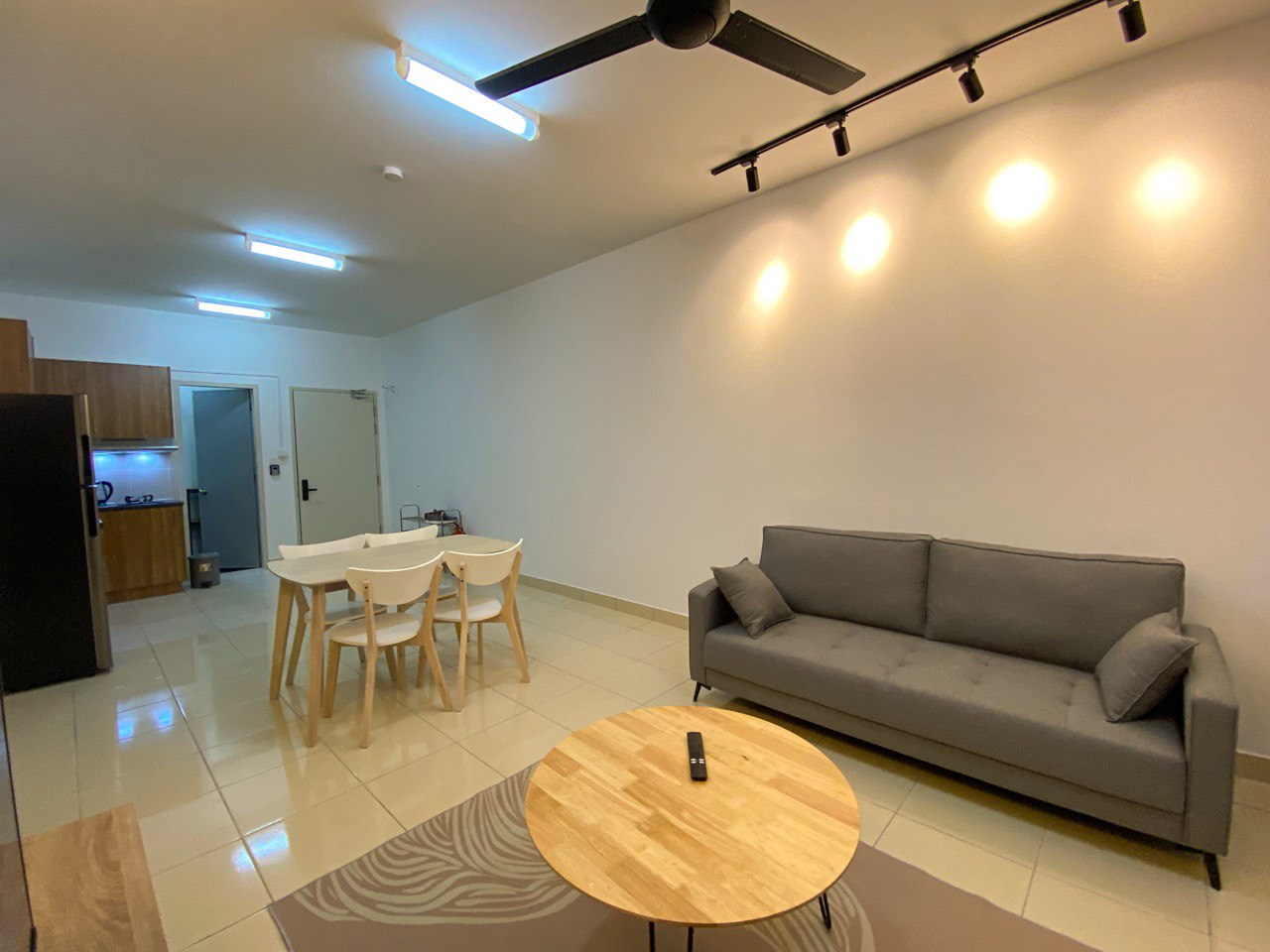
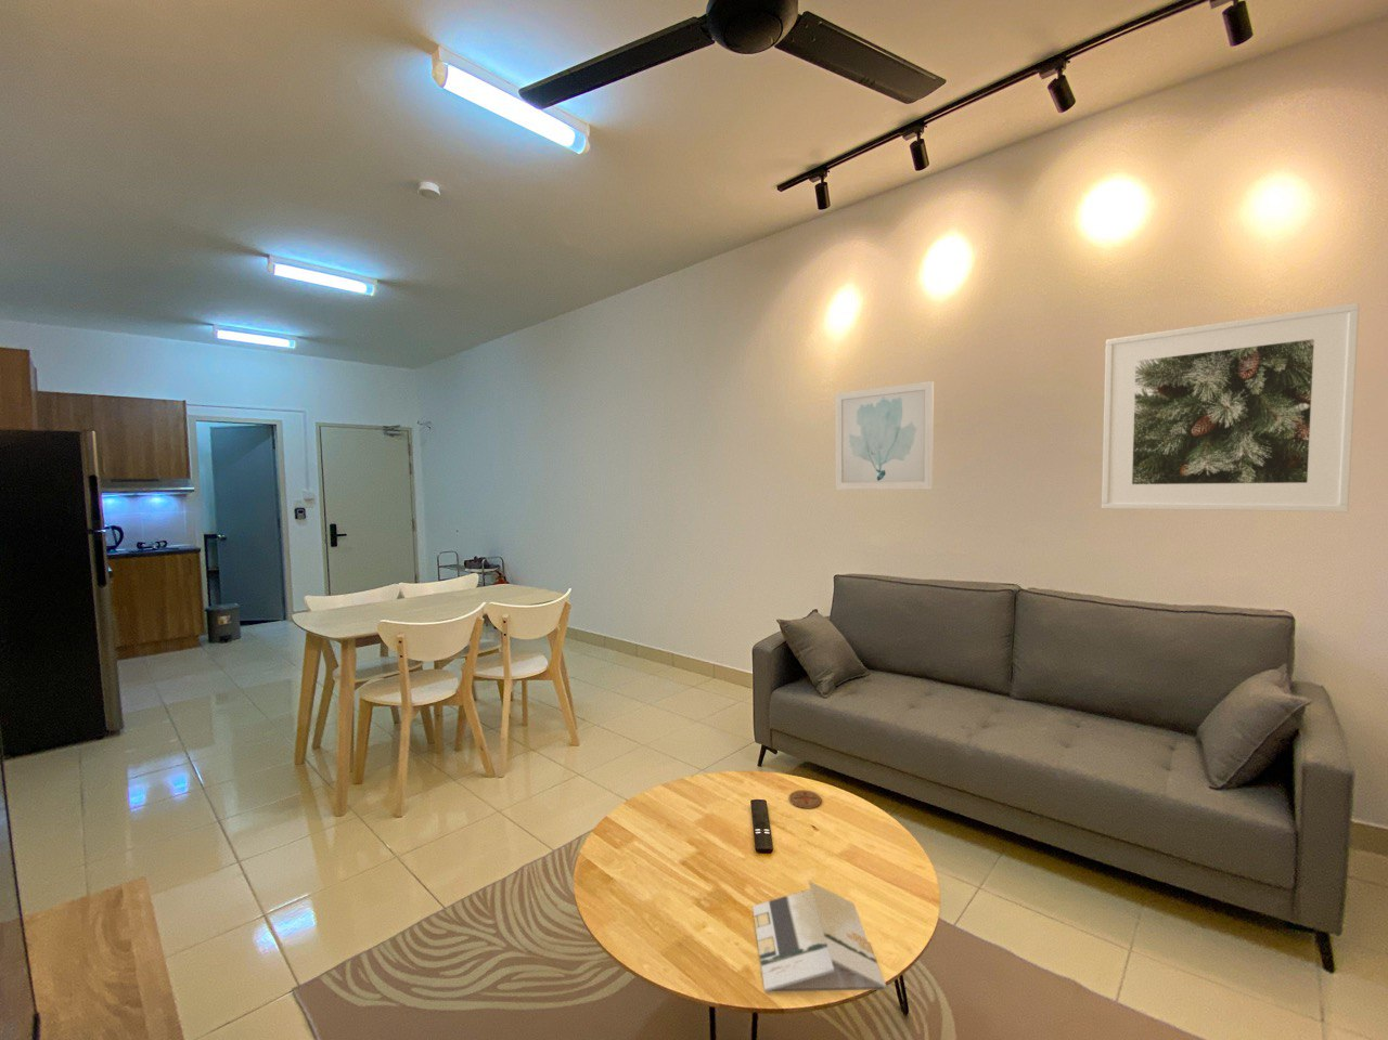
+ brochure [752,879,889,993]
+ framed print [1101,303,1360,512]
+ wall art [835,380,934,491]
+ coaster [788,789,823,811]
